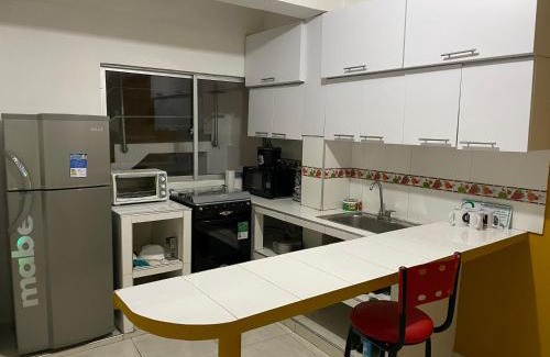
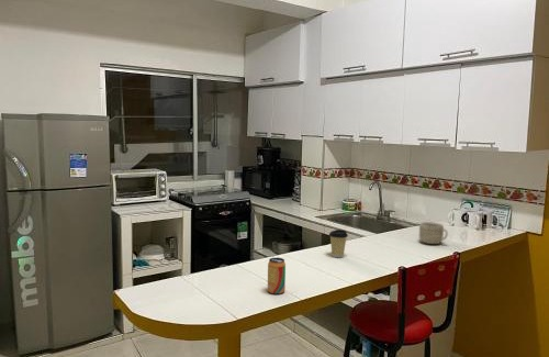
+ coffee cup [328,228,349,258]
+ beverage can [267,257,287,295]
+ mug [418,221,449,245]
